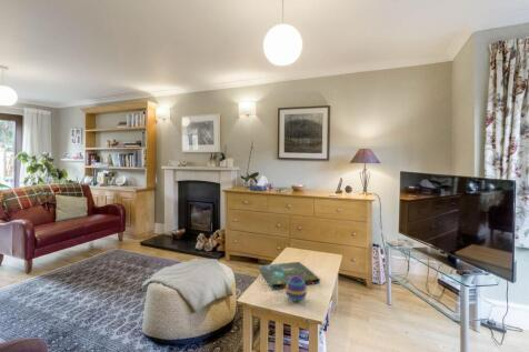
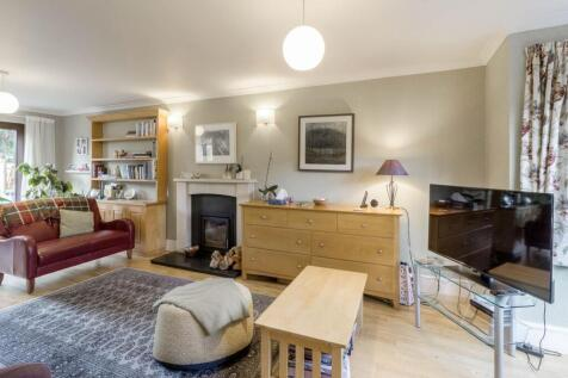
- board game [258,261,321,290]
- decorative egg [285,275,308,302]
